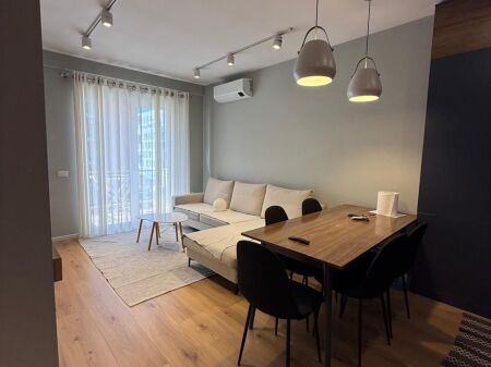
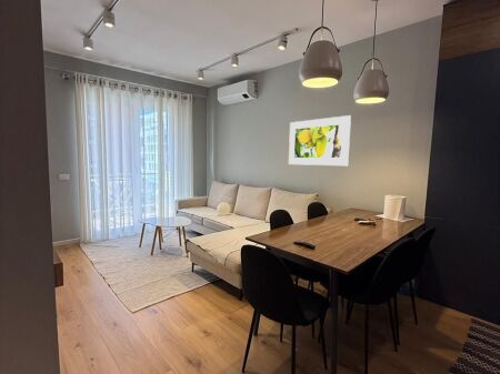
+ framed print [288,114,352,166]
